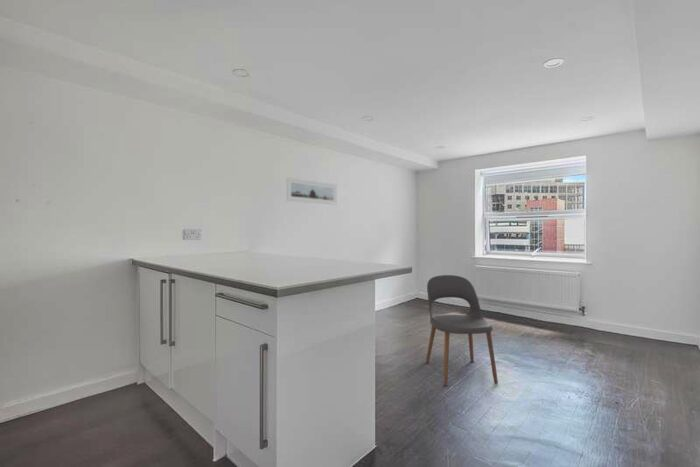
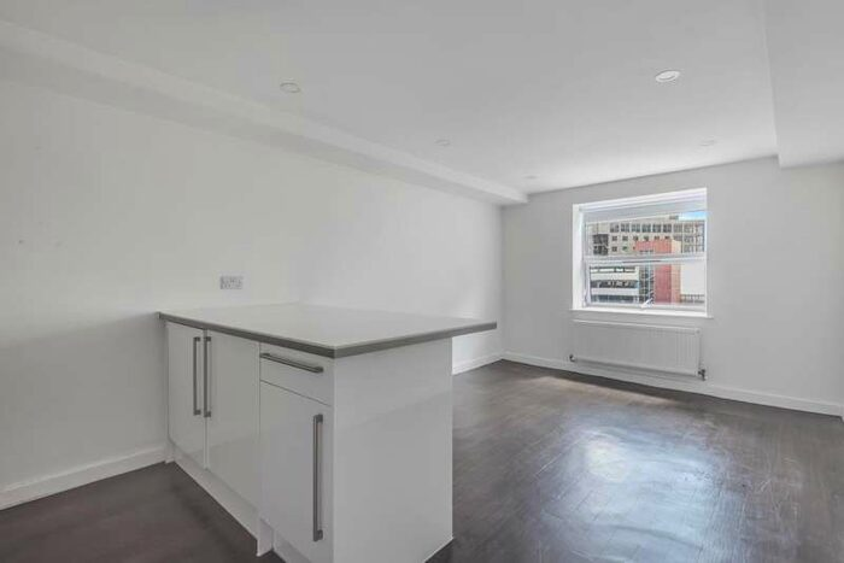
- chair [425,274,499,387]
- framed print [286,176,337,206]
